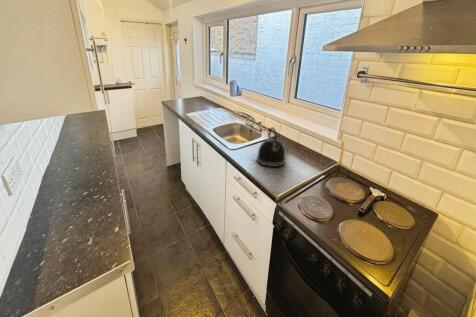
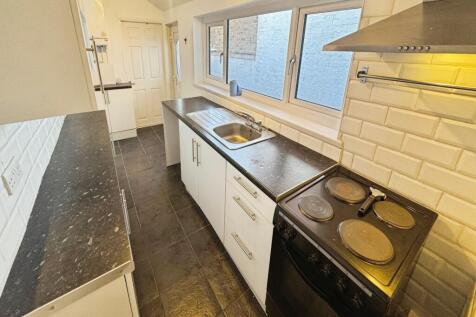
- kettle [256,126,286,168]
